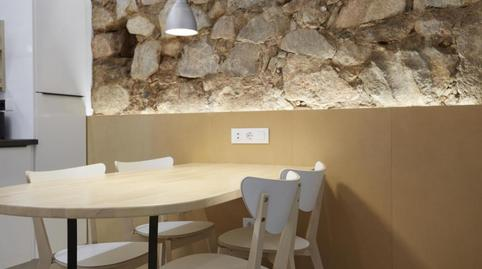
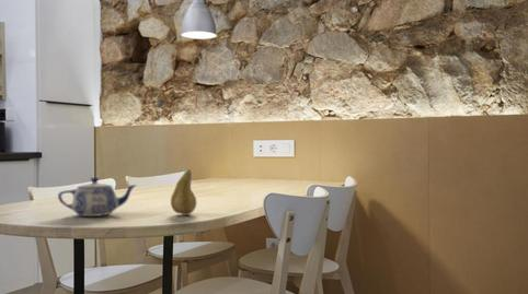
+ teapot [57,176,138,217]
+ fruit [170,168,197,215]
